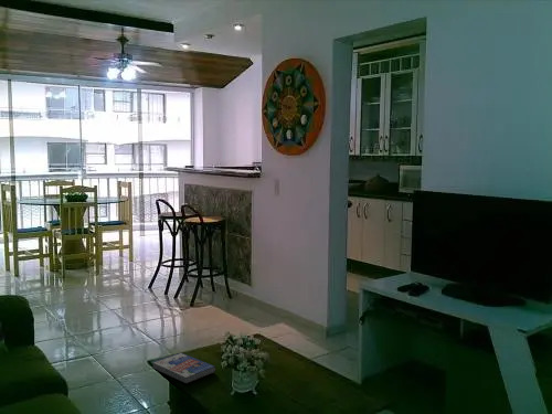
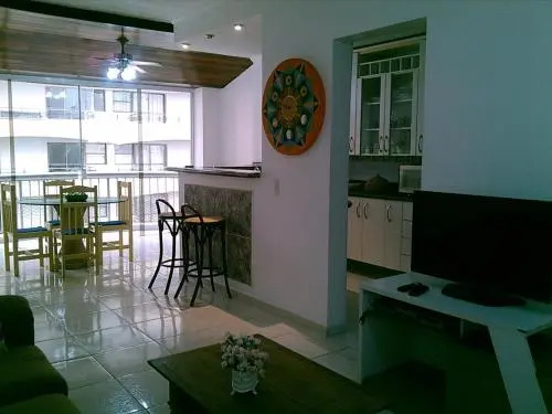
- book [151,352,216,385]
